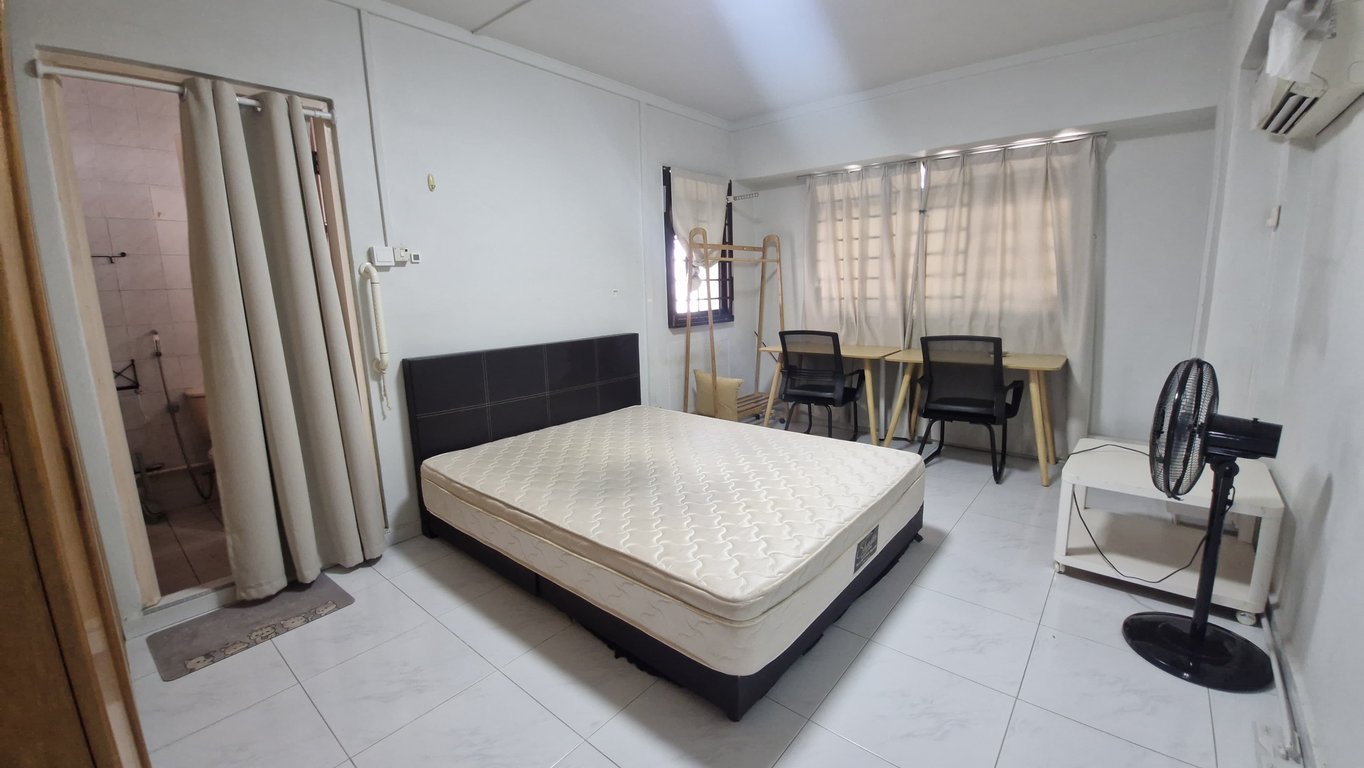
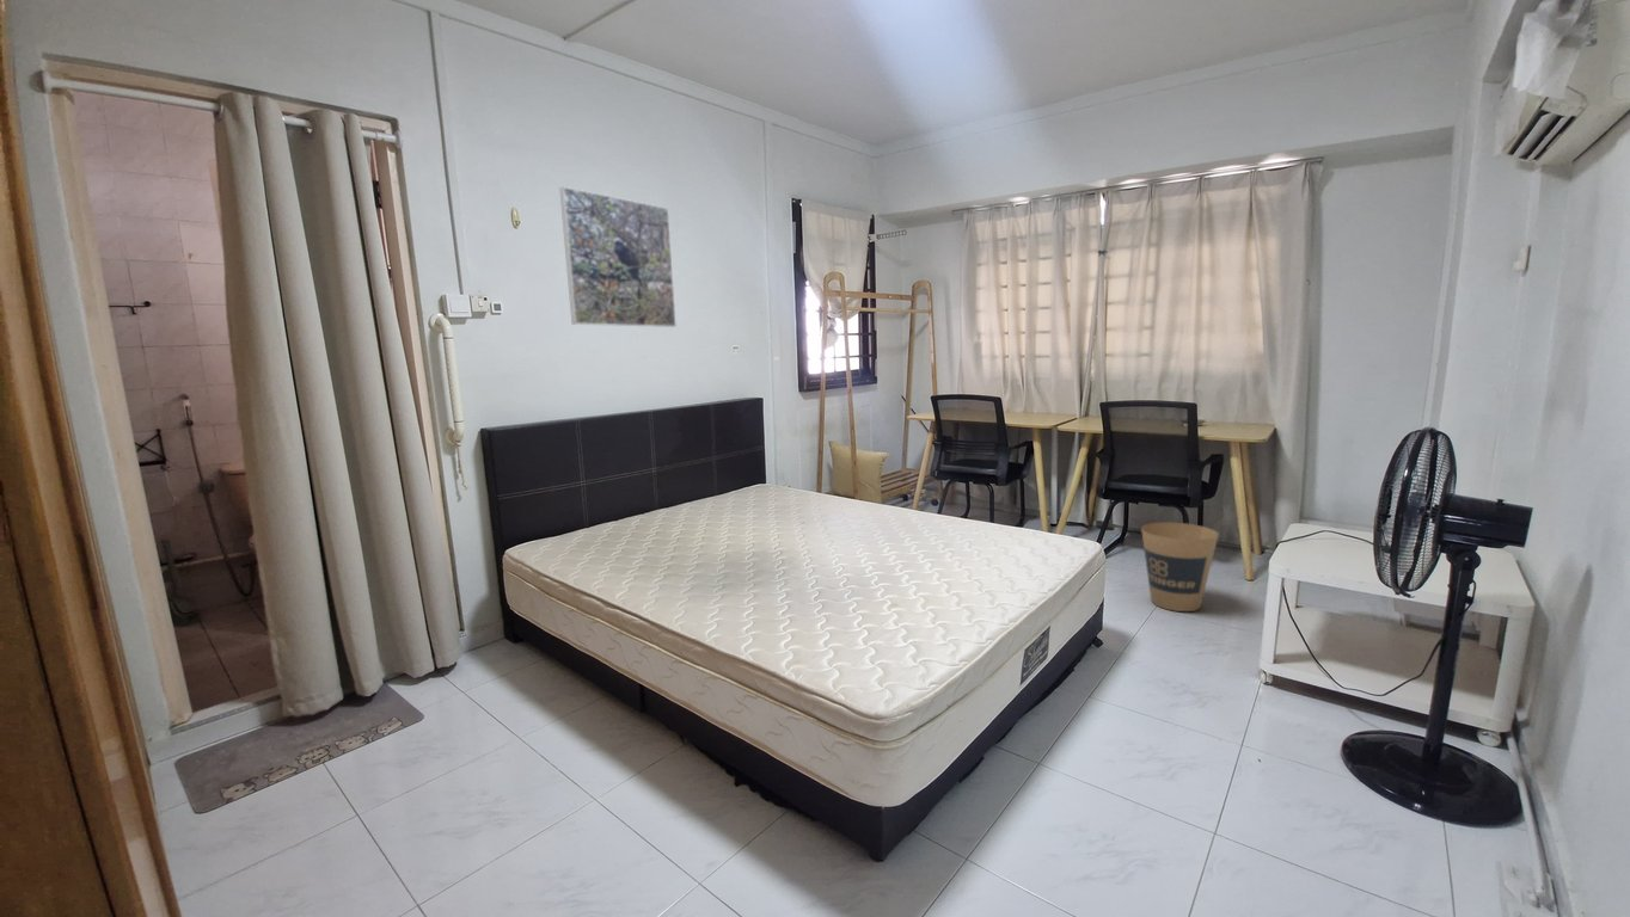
+ trash can [1140,521,1220,613]
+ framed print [559,186,678,328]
